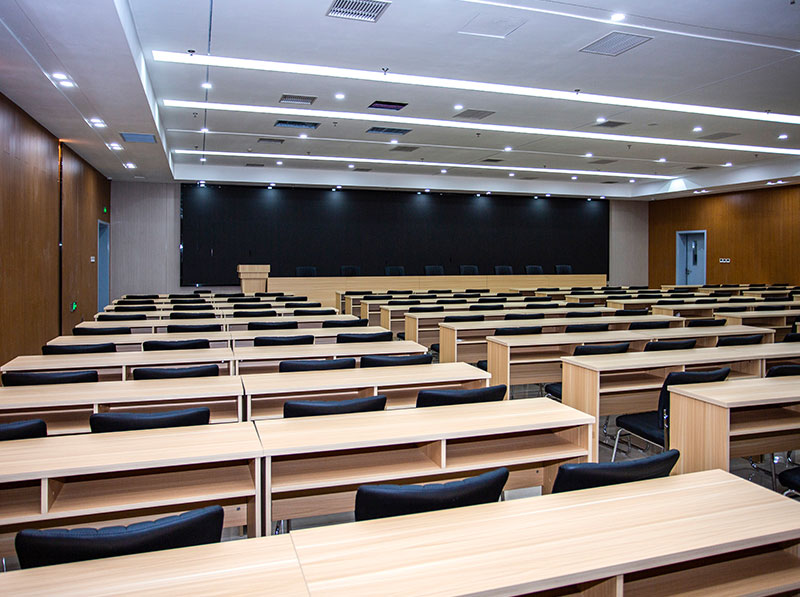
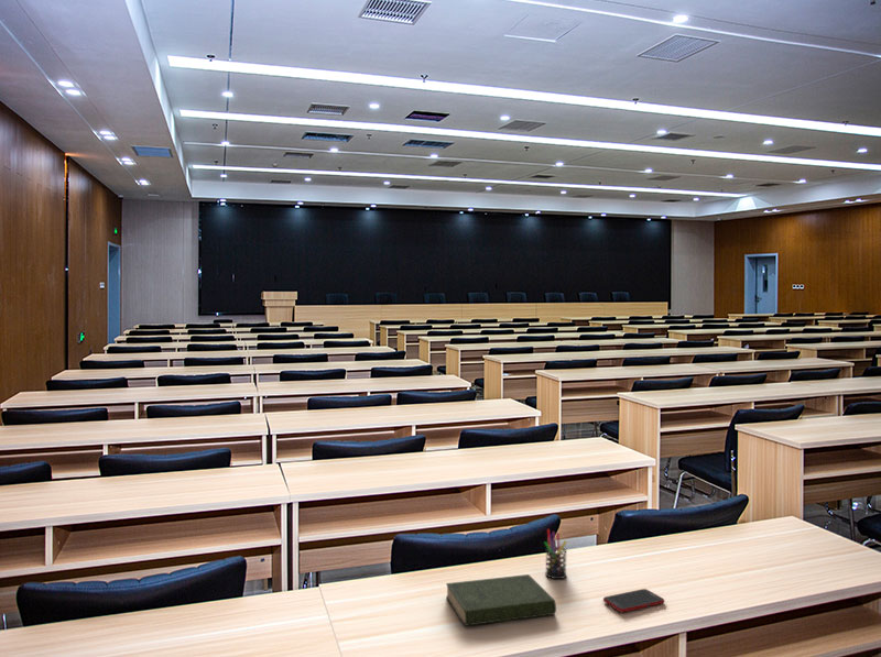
+ pen holder [543,528,568,580]
+ cell phone [602,588,665,613]
+ book [445,573,557,627]
